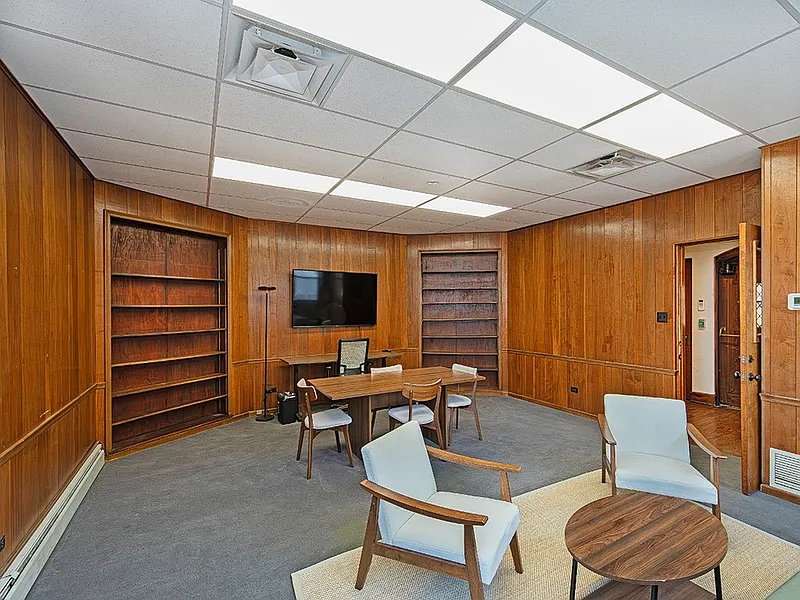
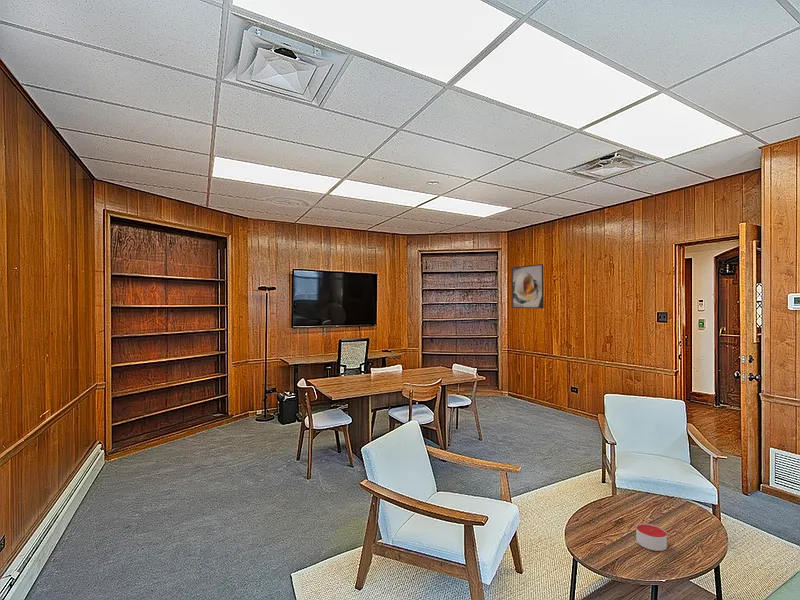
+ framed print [511,263,545,309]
+ candle [635,522,668,552]
